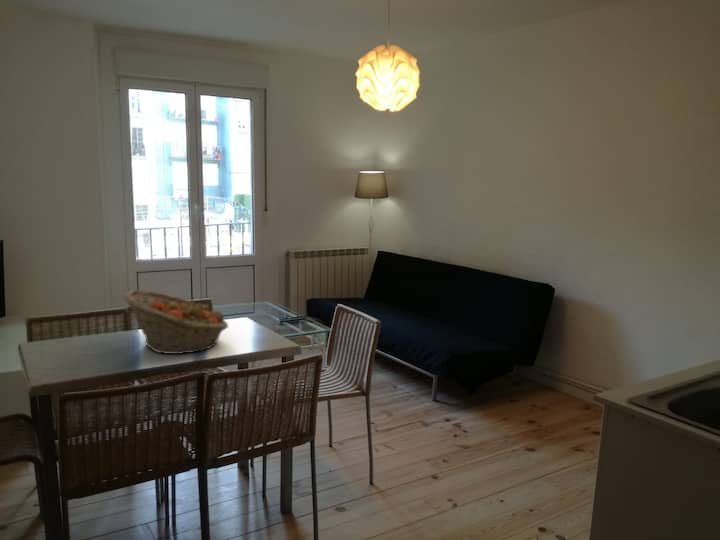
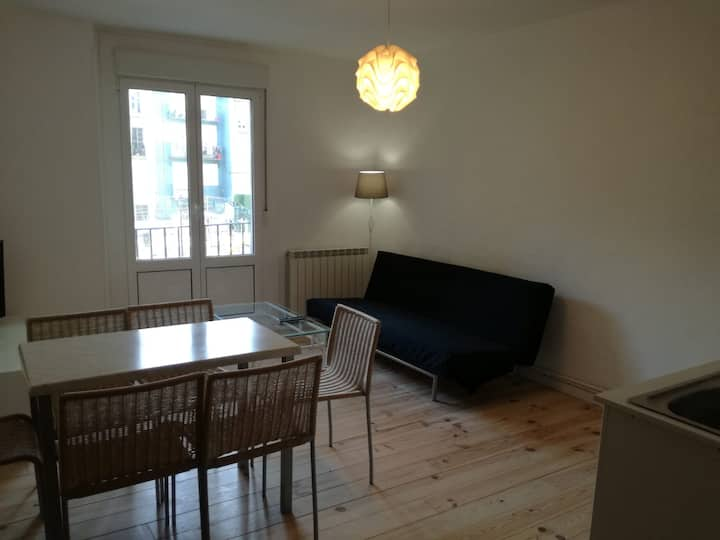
- fruit basket [122,289,229,355]
